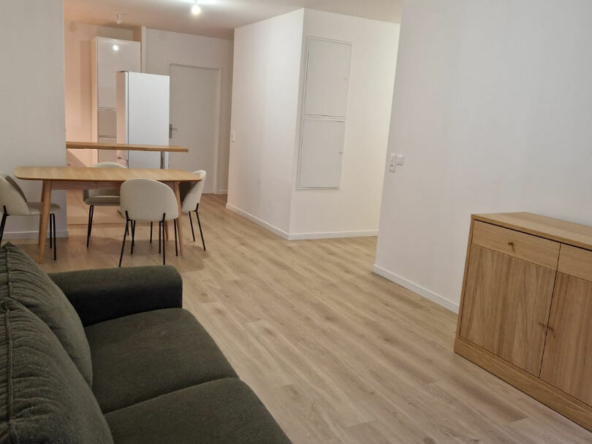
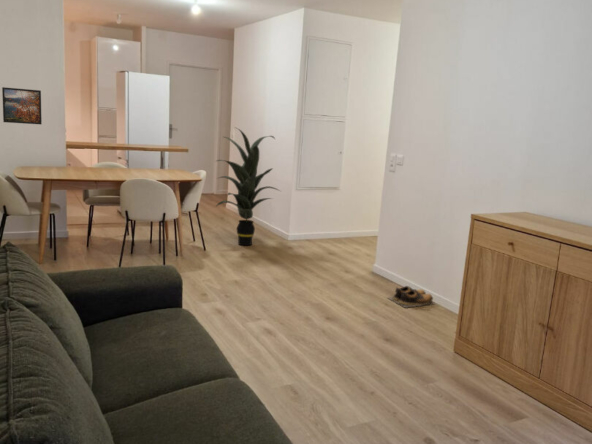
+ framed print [1,86,43,125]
+ shoes [386,285,437,308]
+ indoor plant [216,126,283,247]
